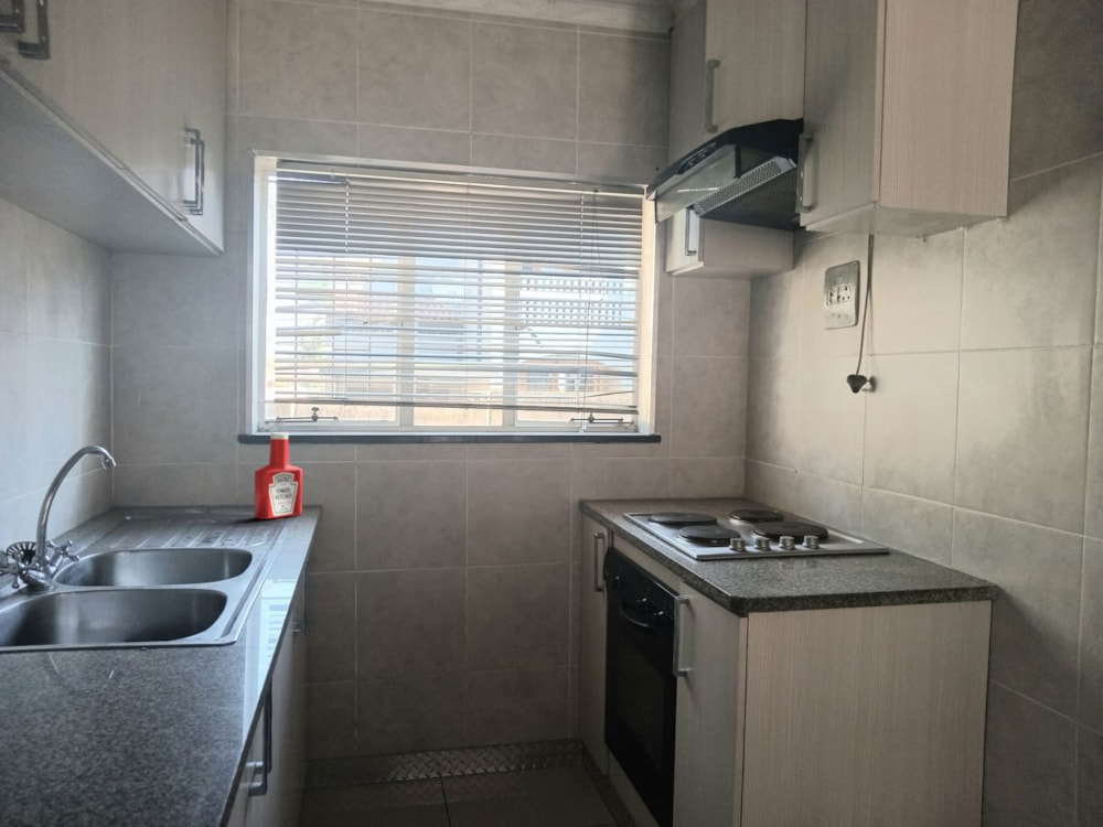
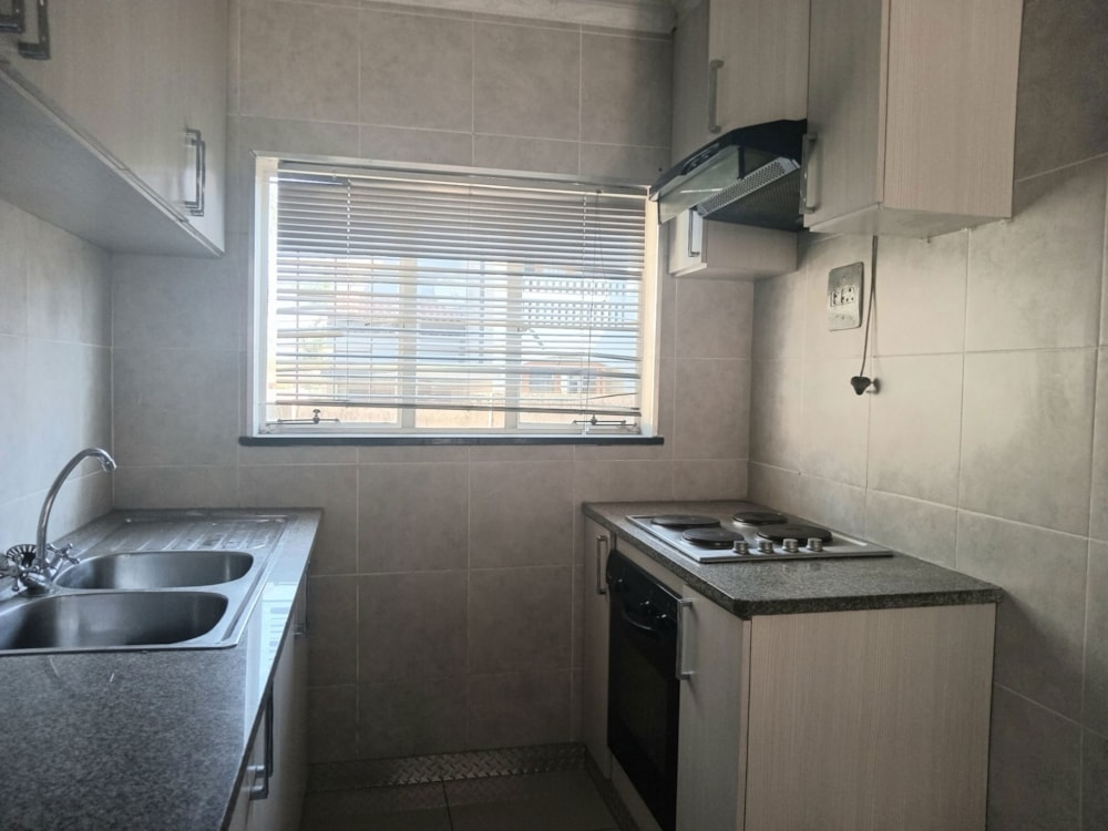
- soap bottle [253,431,303,520]
